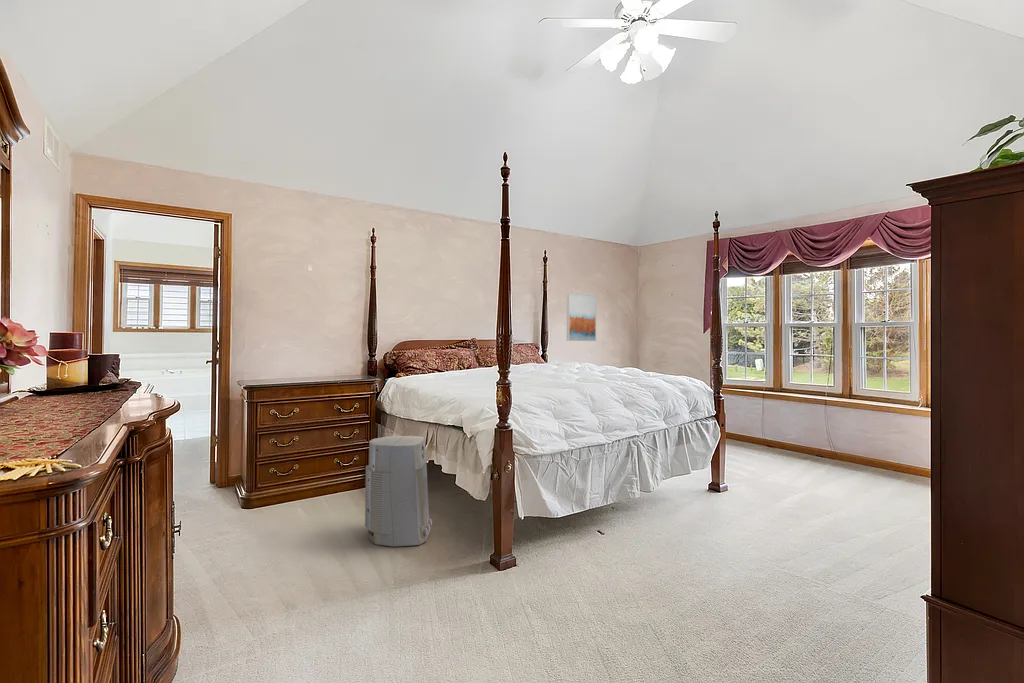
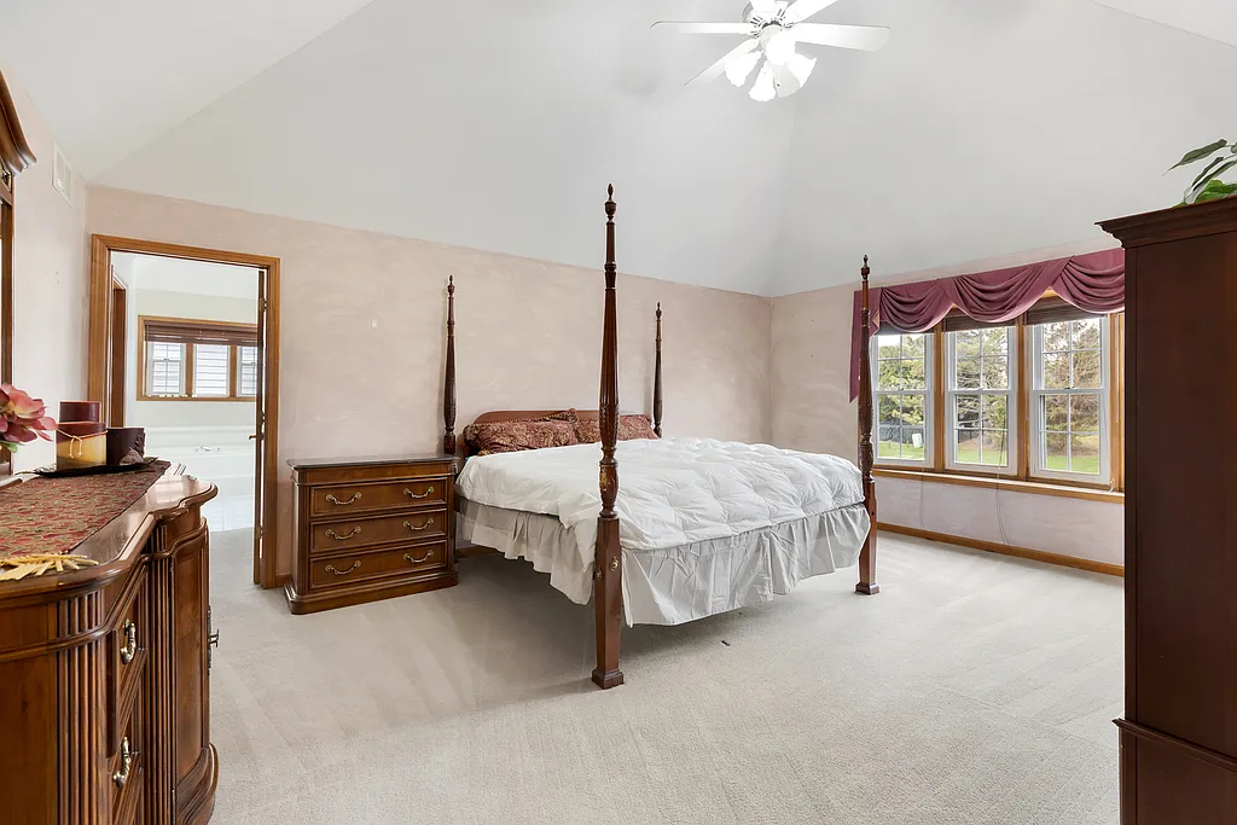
- air purifier [364,435,433,548]
- wall art [566,292,597,342]
